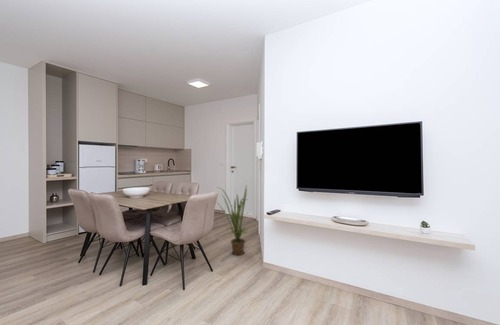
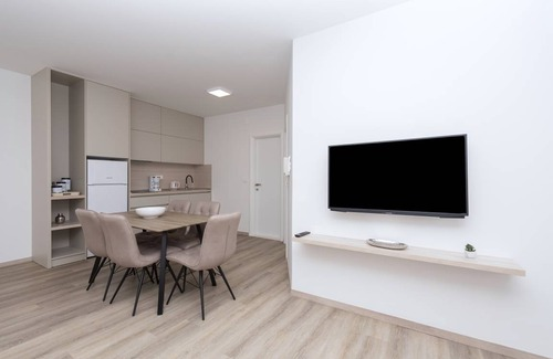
- house plant [215,185,250,256]
